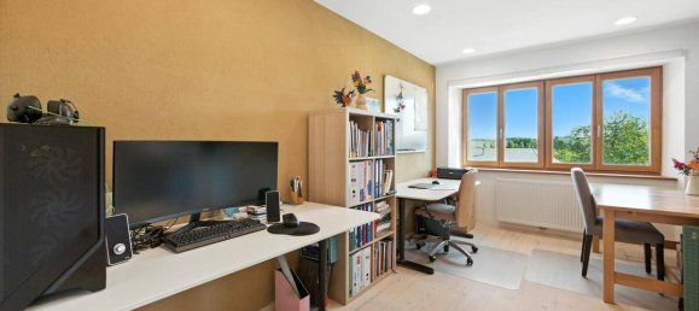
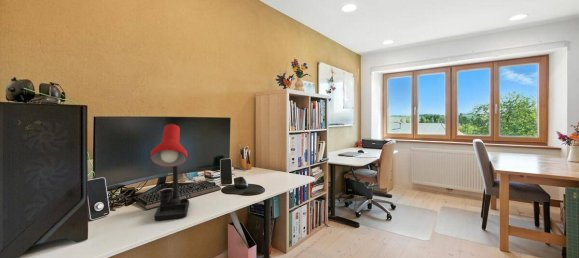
+ desk lamp [150,123,190,221]
